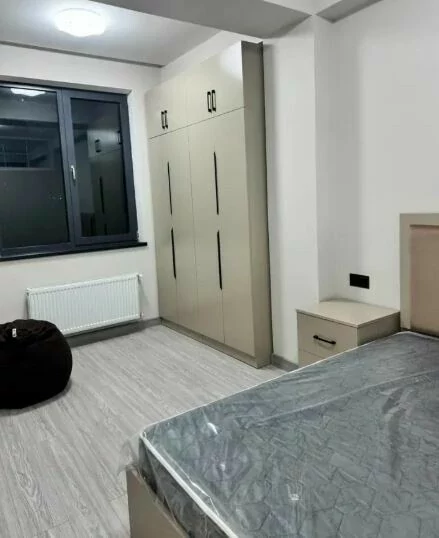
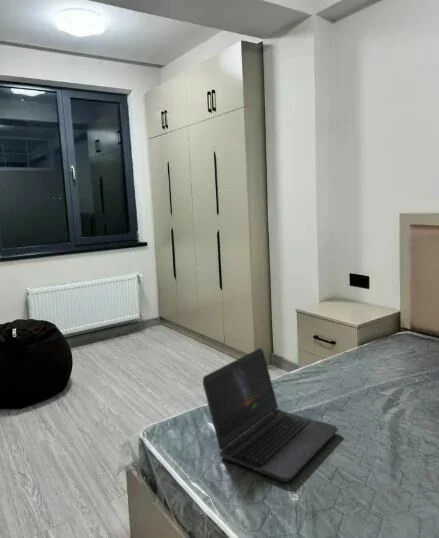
+ laptop computer [202,347,339,484]
